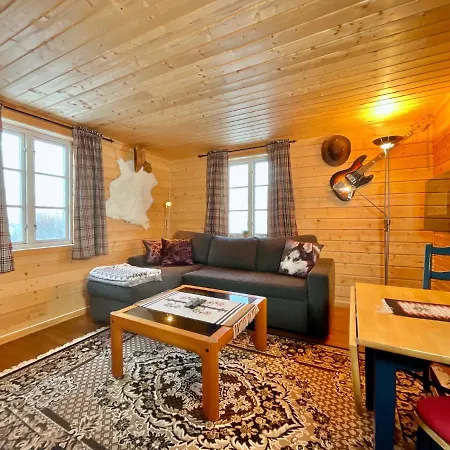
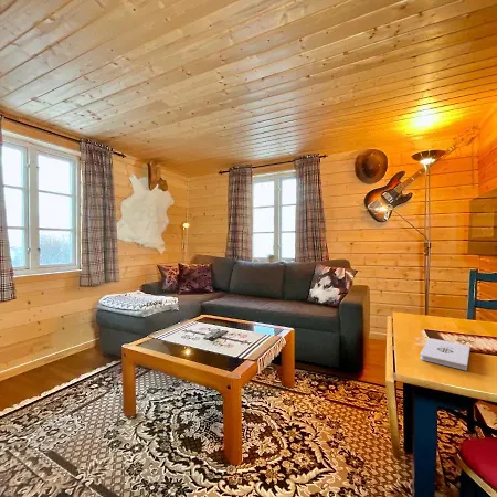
+ notepad [419,337,472,372]
